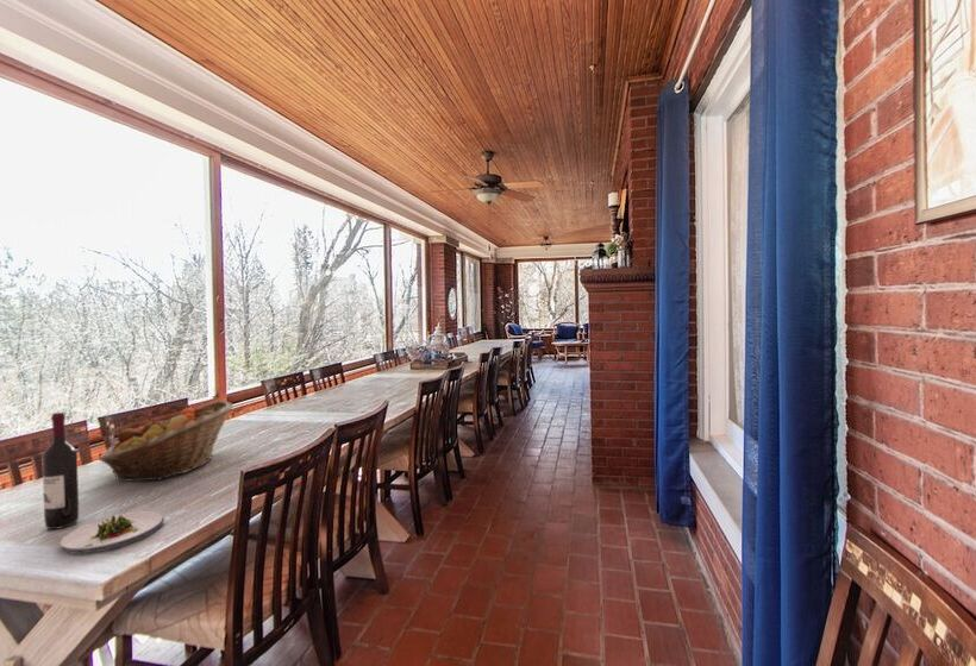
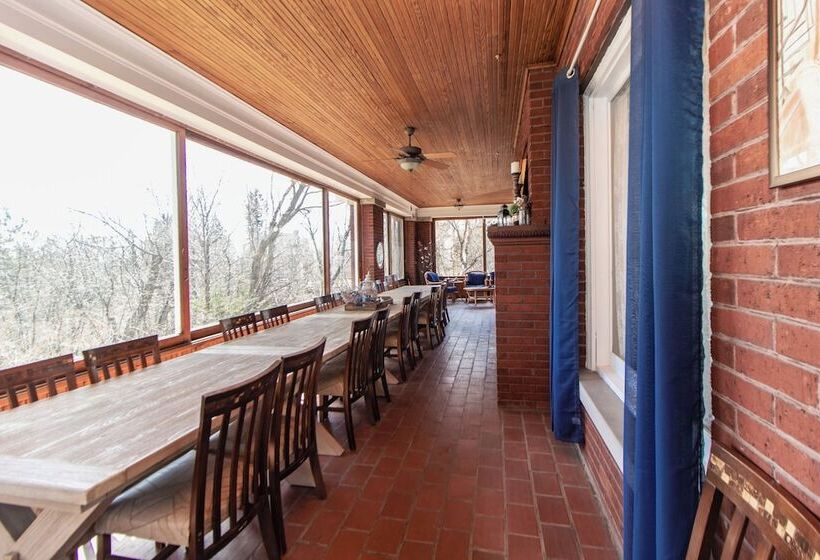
- wine bottle [40,411,80,530]
- fruit basket [98,400,234,483]
- salad plate [58,510,165,555]
